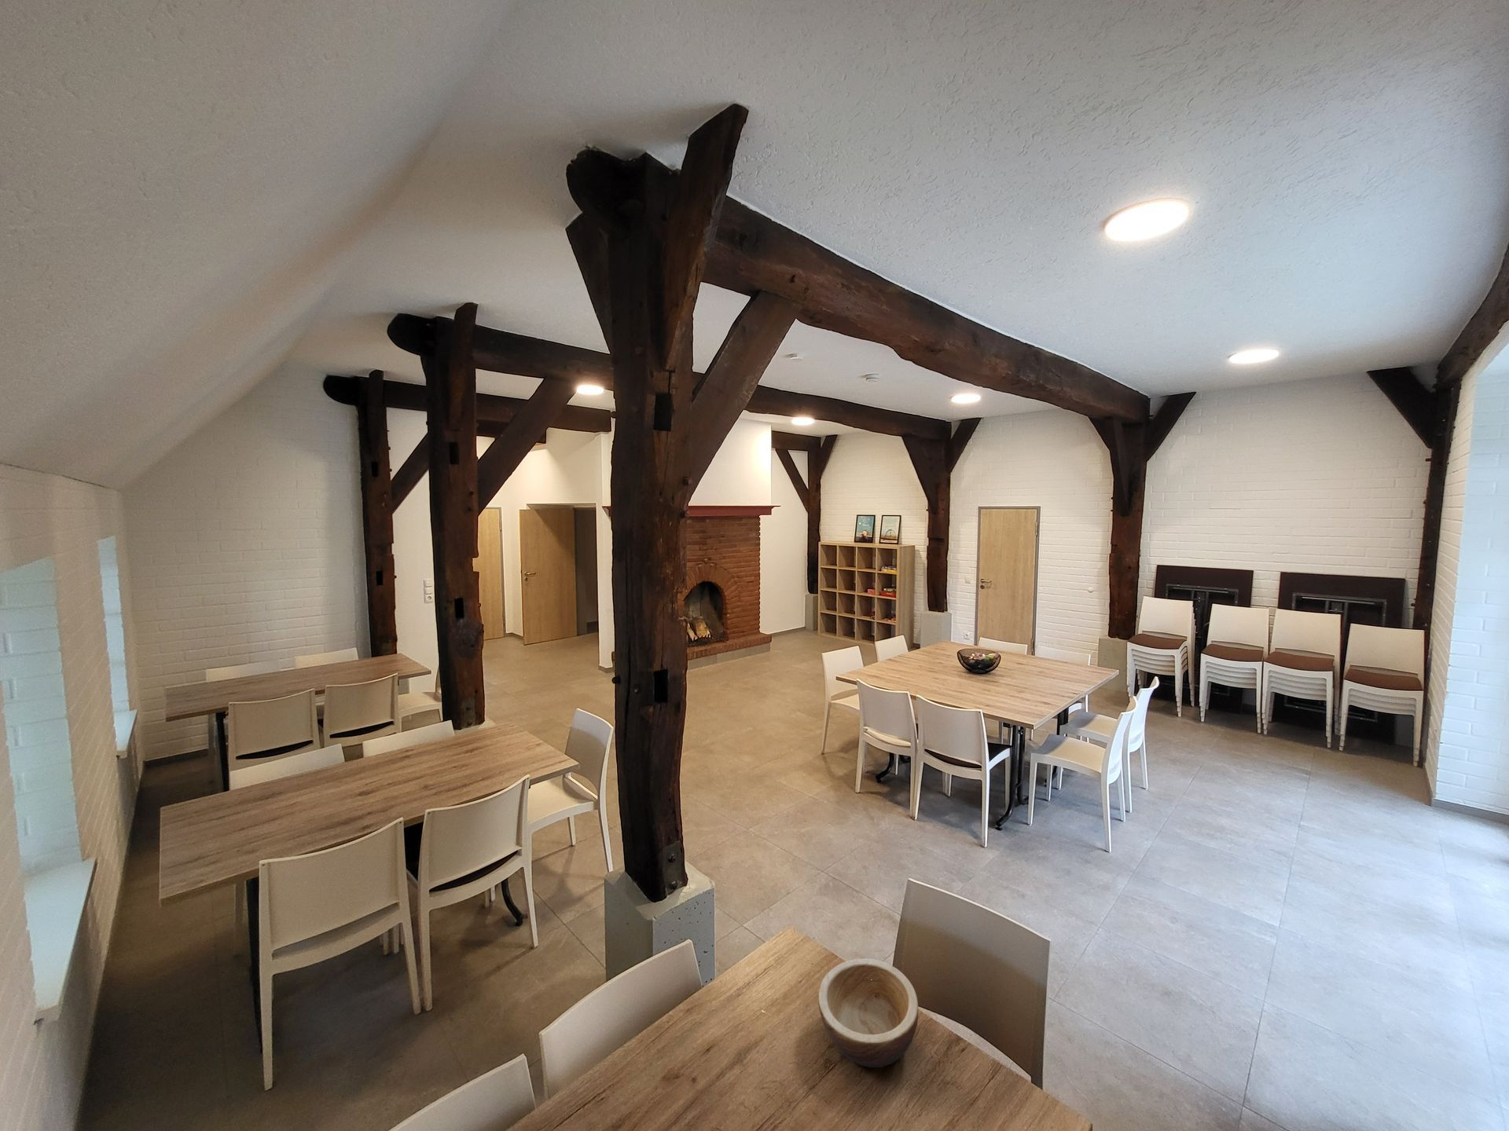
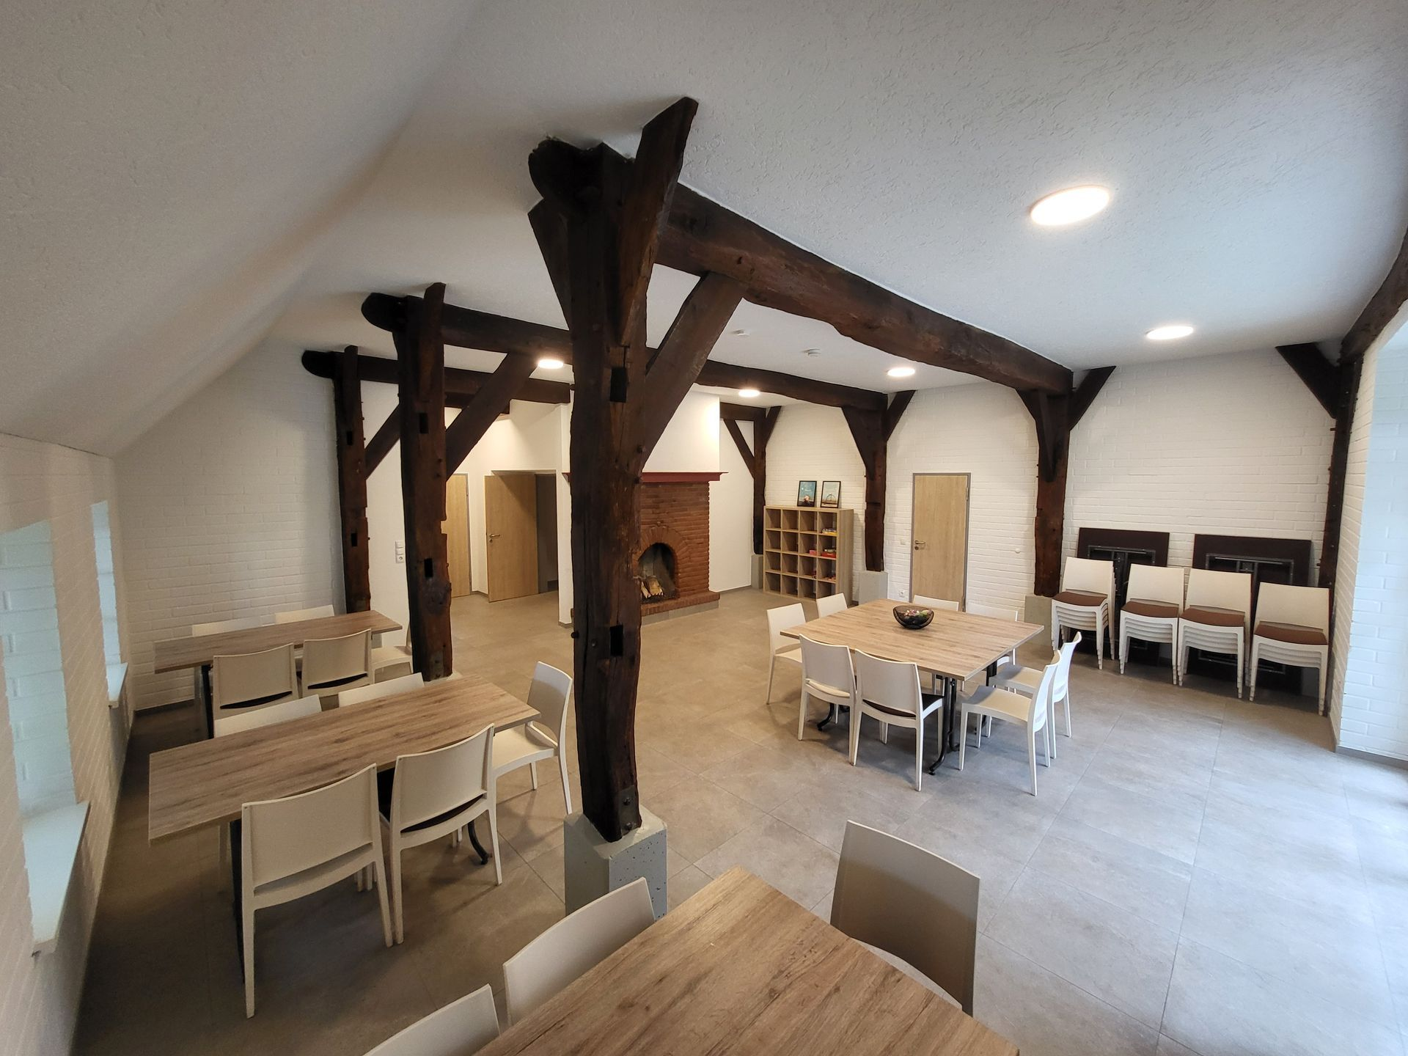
- bowl [817,958,918,1068]
